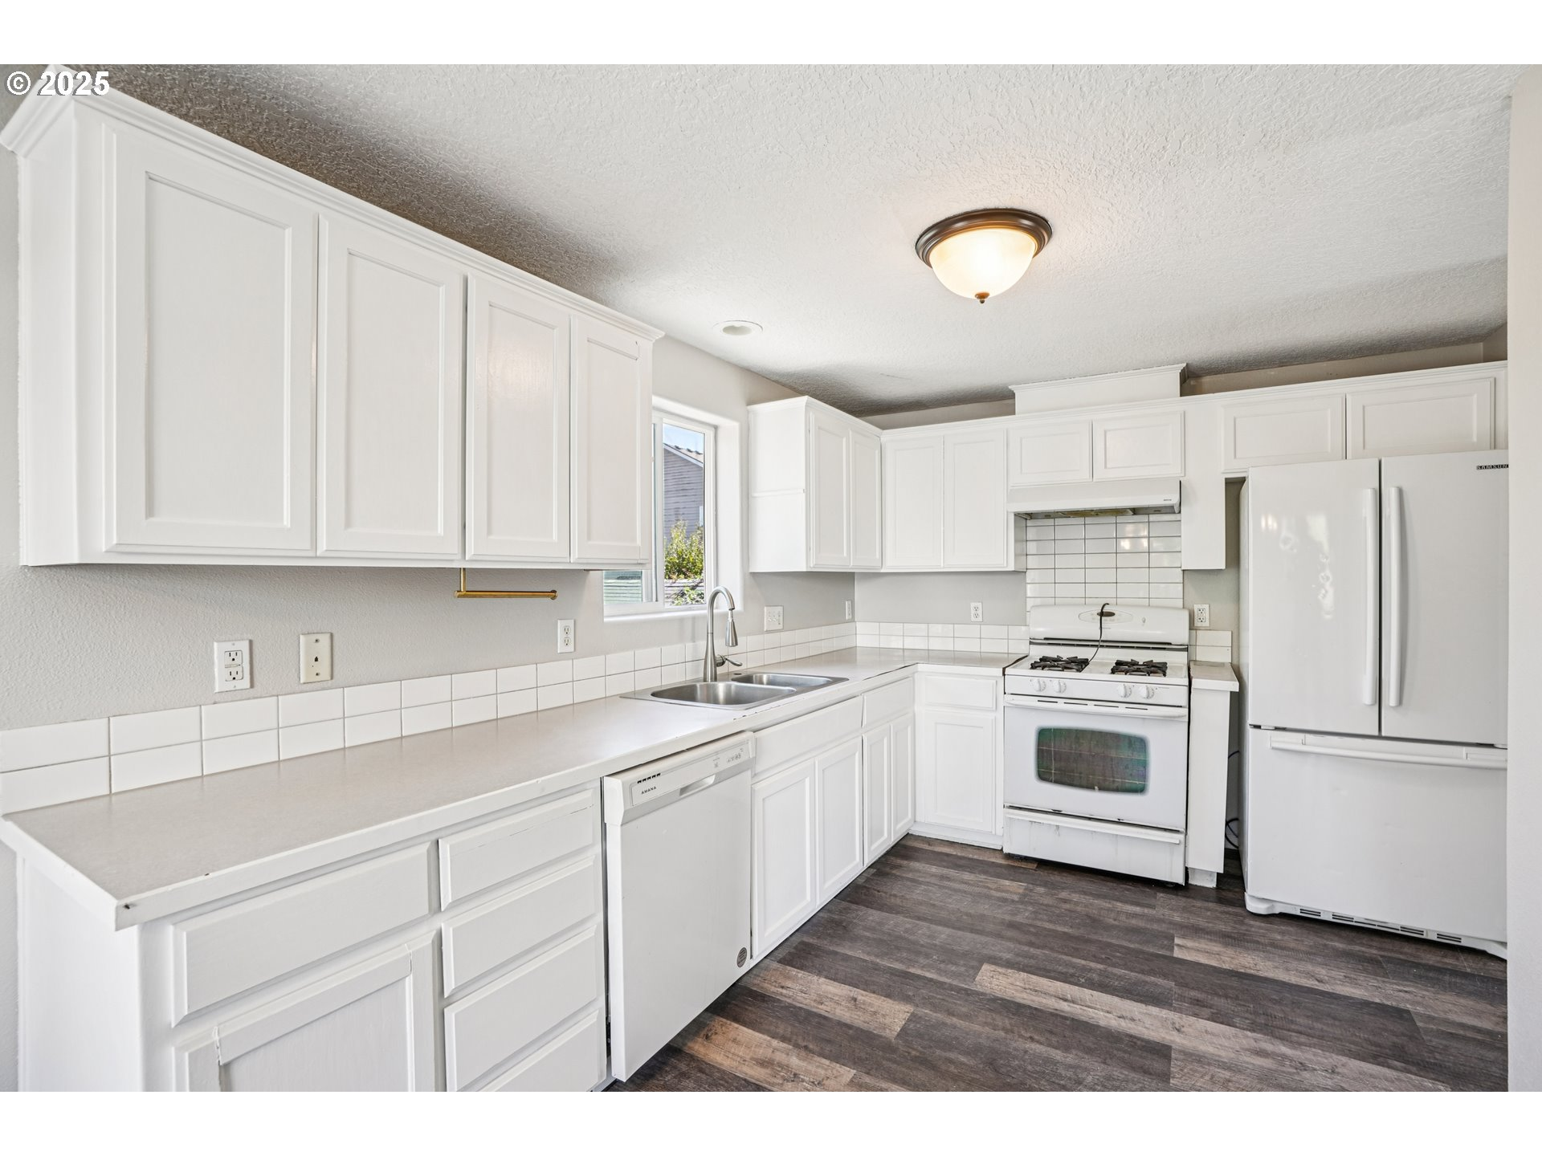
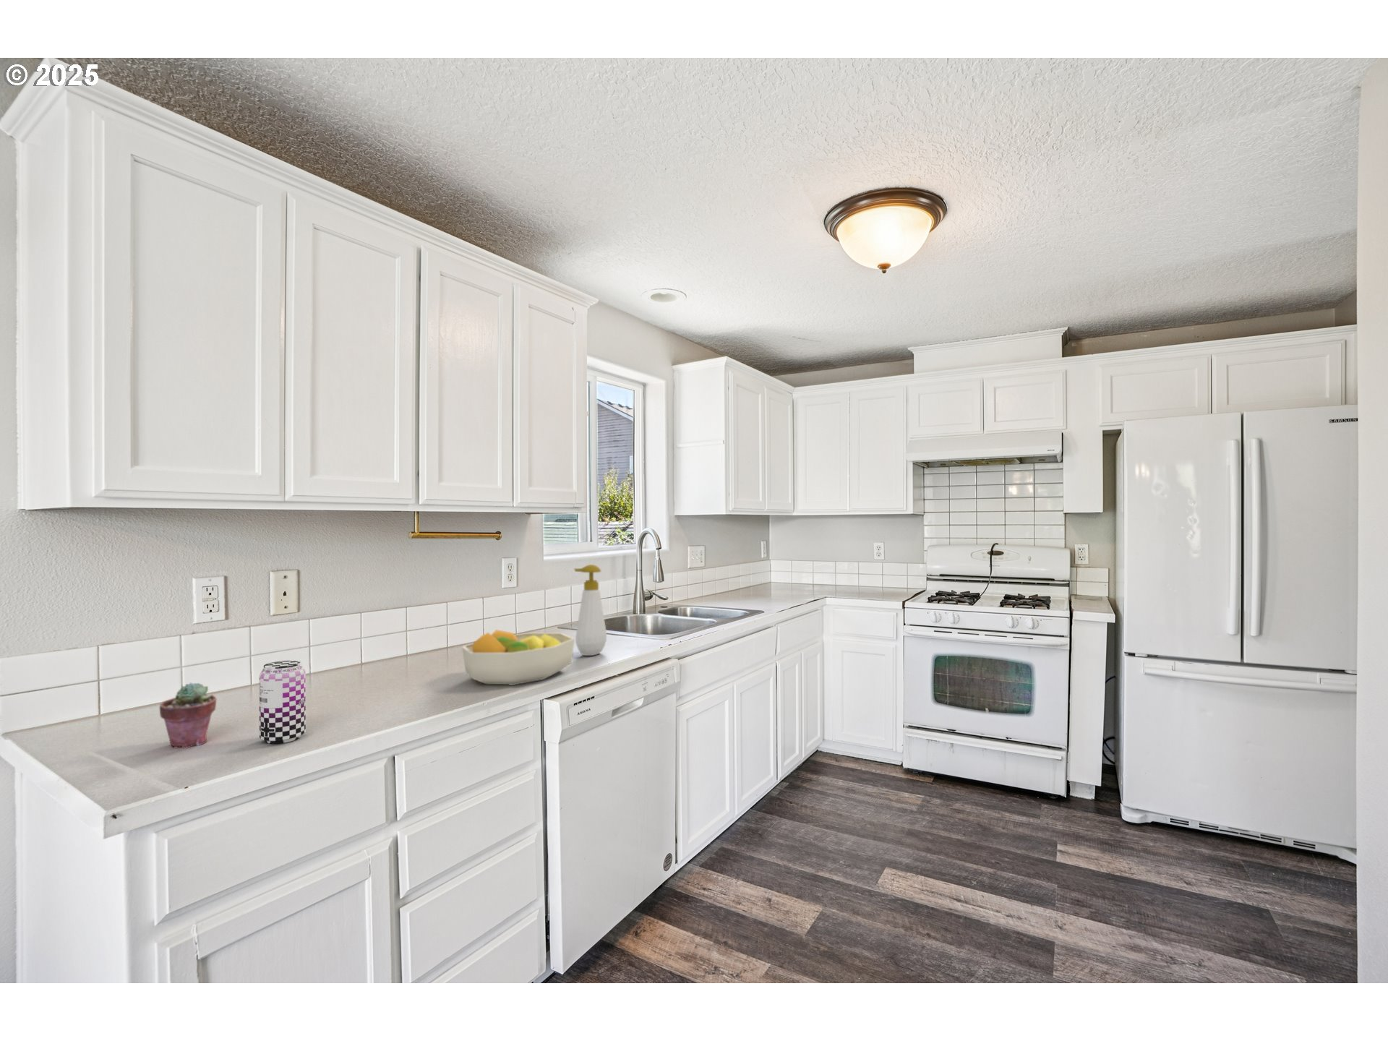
+ fruit bowl [461,629,576,686]
+ potted succulent [160,681,216,749]
+ soap bottle [574,564,608,656]
+ beer can [259,660,306,745]
